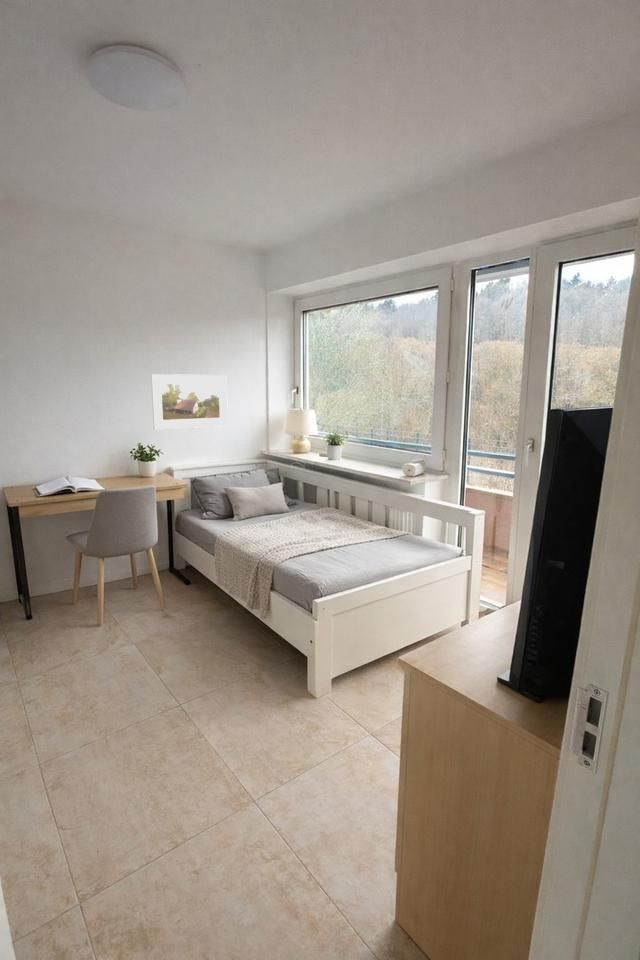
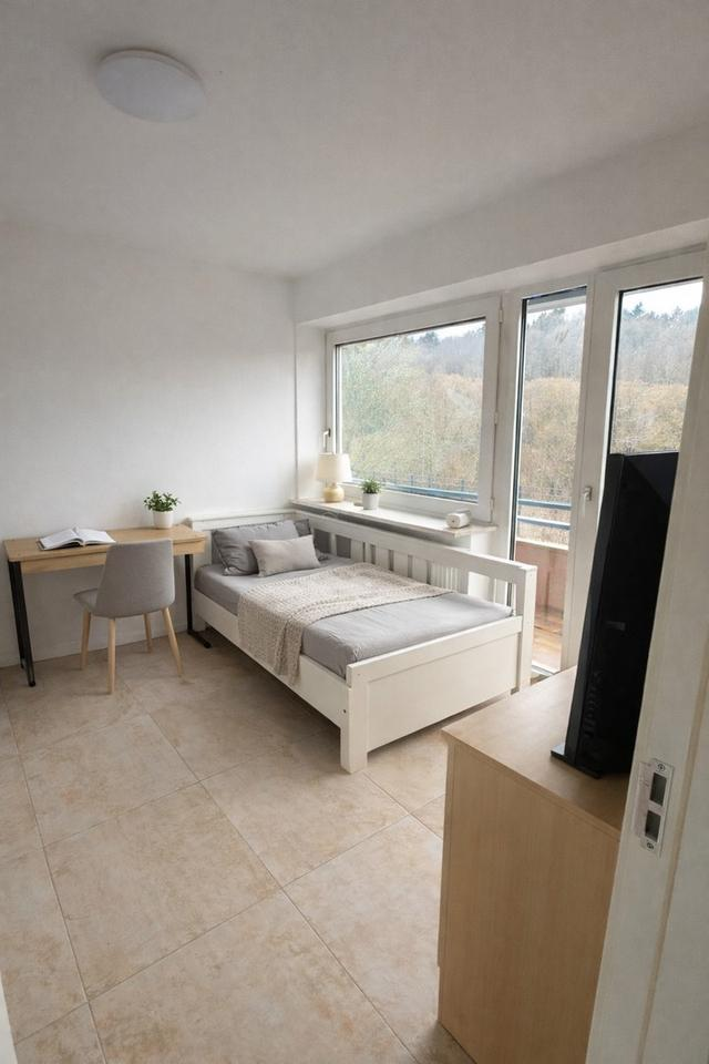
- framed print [150,373,229,430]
